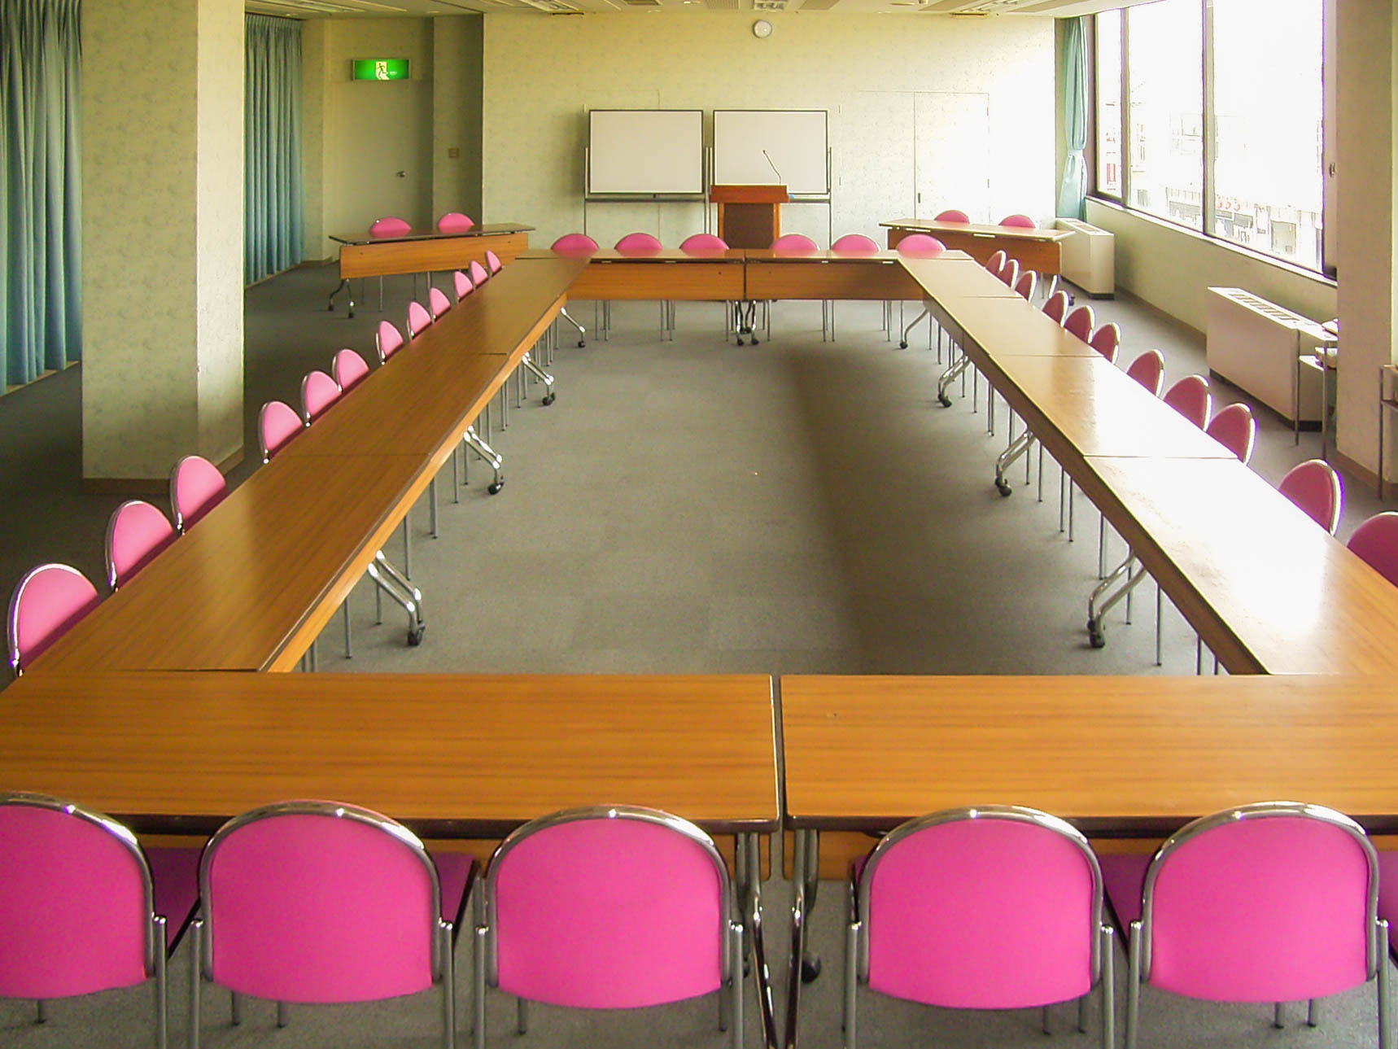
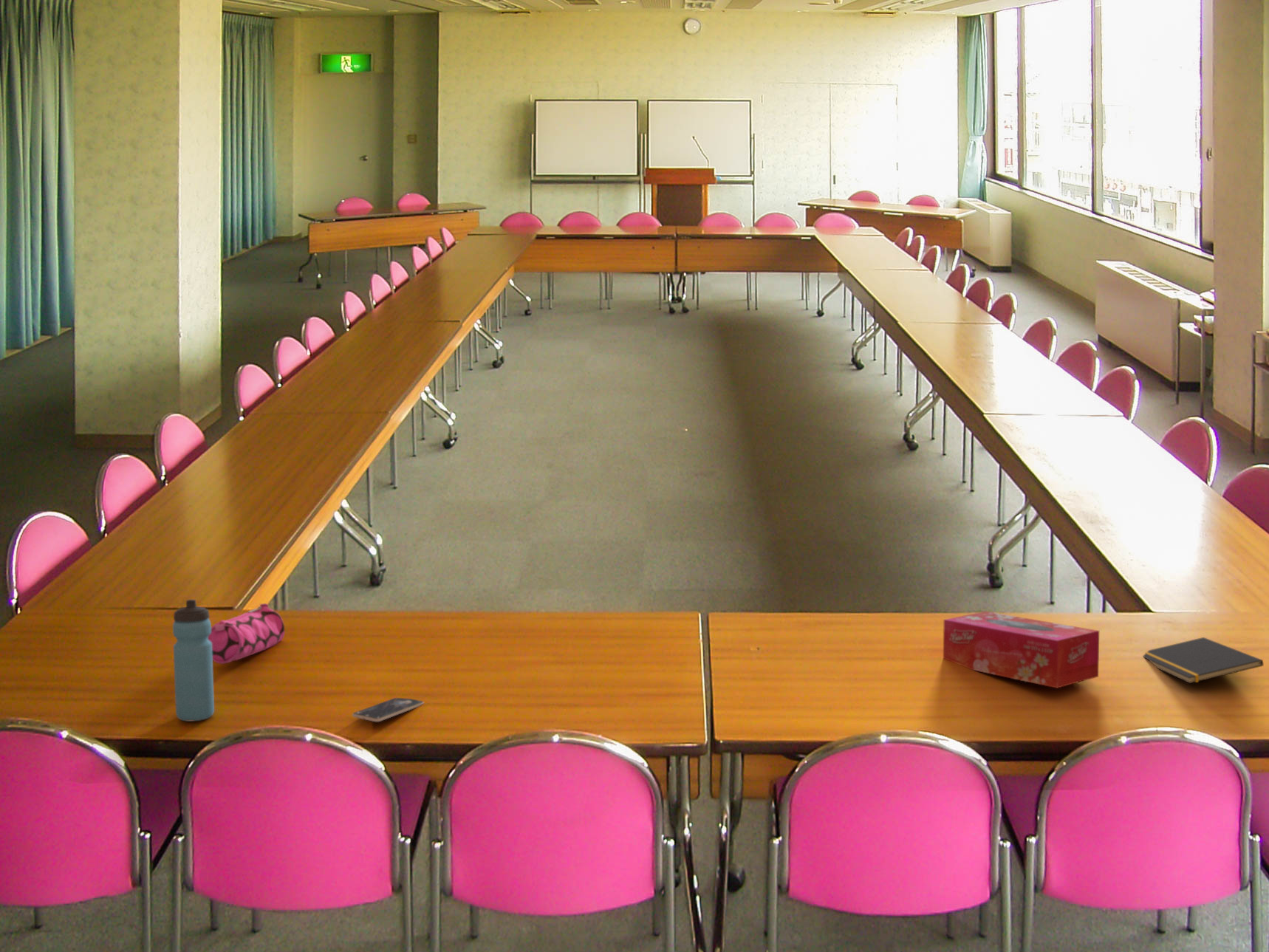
+ tissue box [943,611,1100,689]
+ notepad [1142,637,1264,684]
+ smartphone [352,697,425,722]
+ water bottle [172,599,215,722]
+ pencil case [208,603,285,665]
